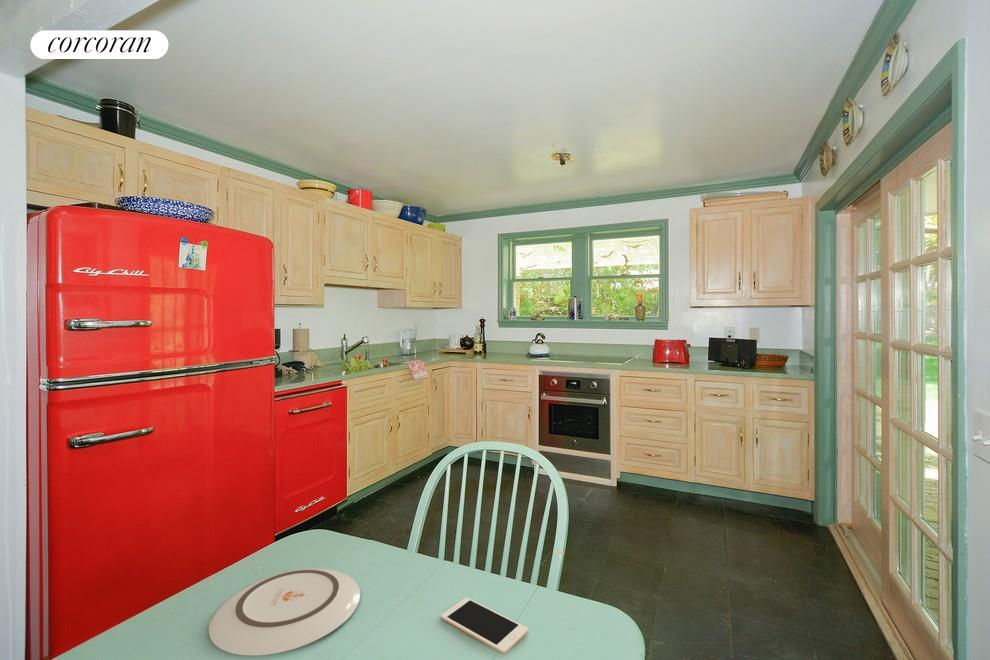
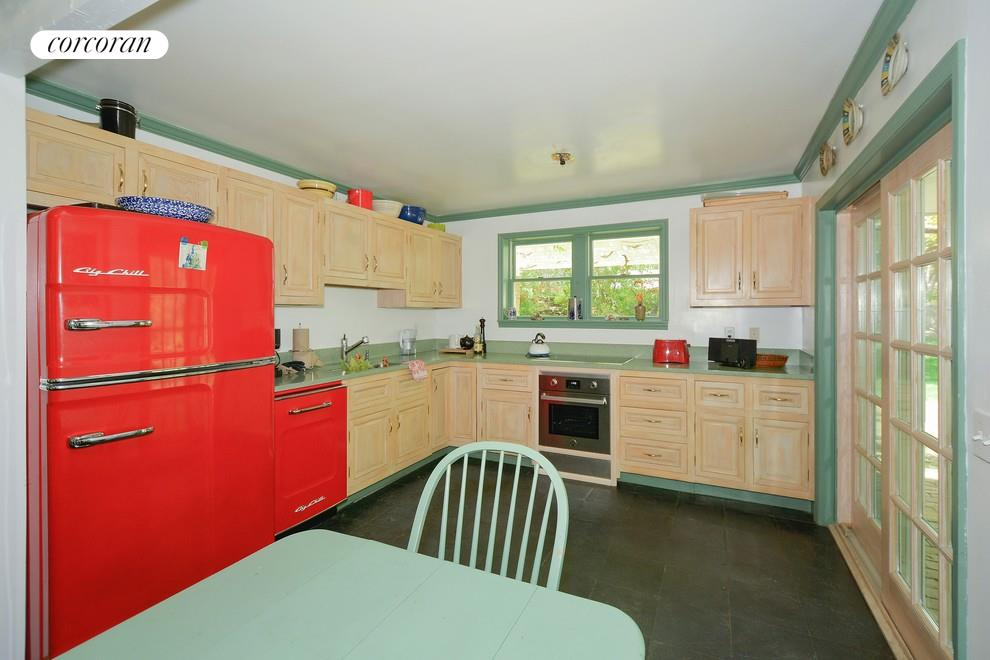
- plate [208,567,362,657]
- cell phone [440,597,529,655]
